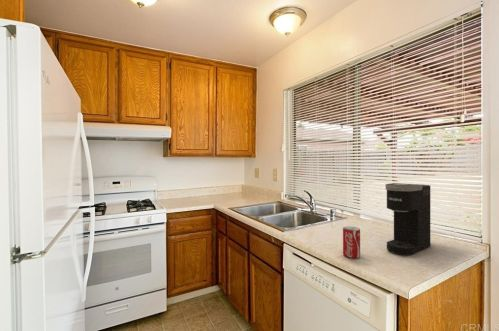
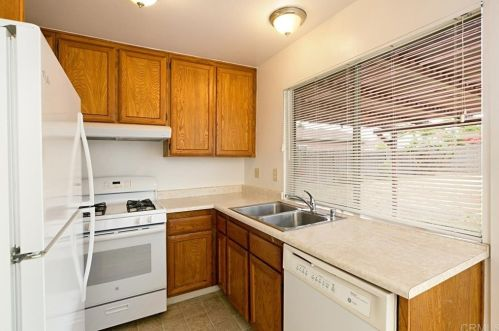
- coffee maker [385,182,431,256]
- beverage can [342,226,361,259]
